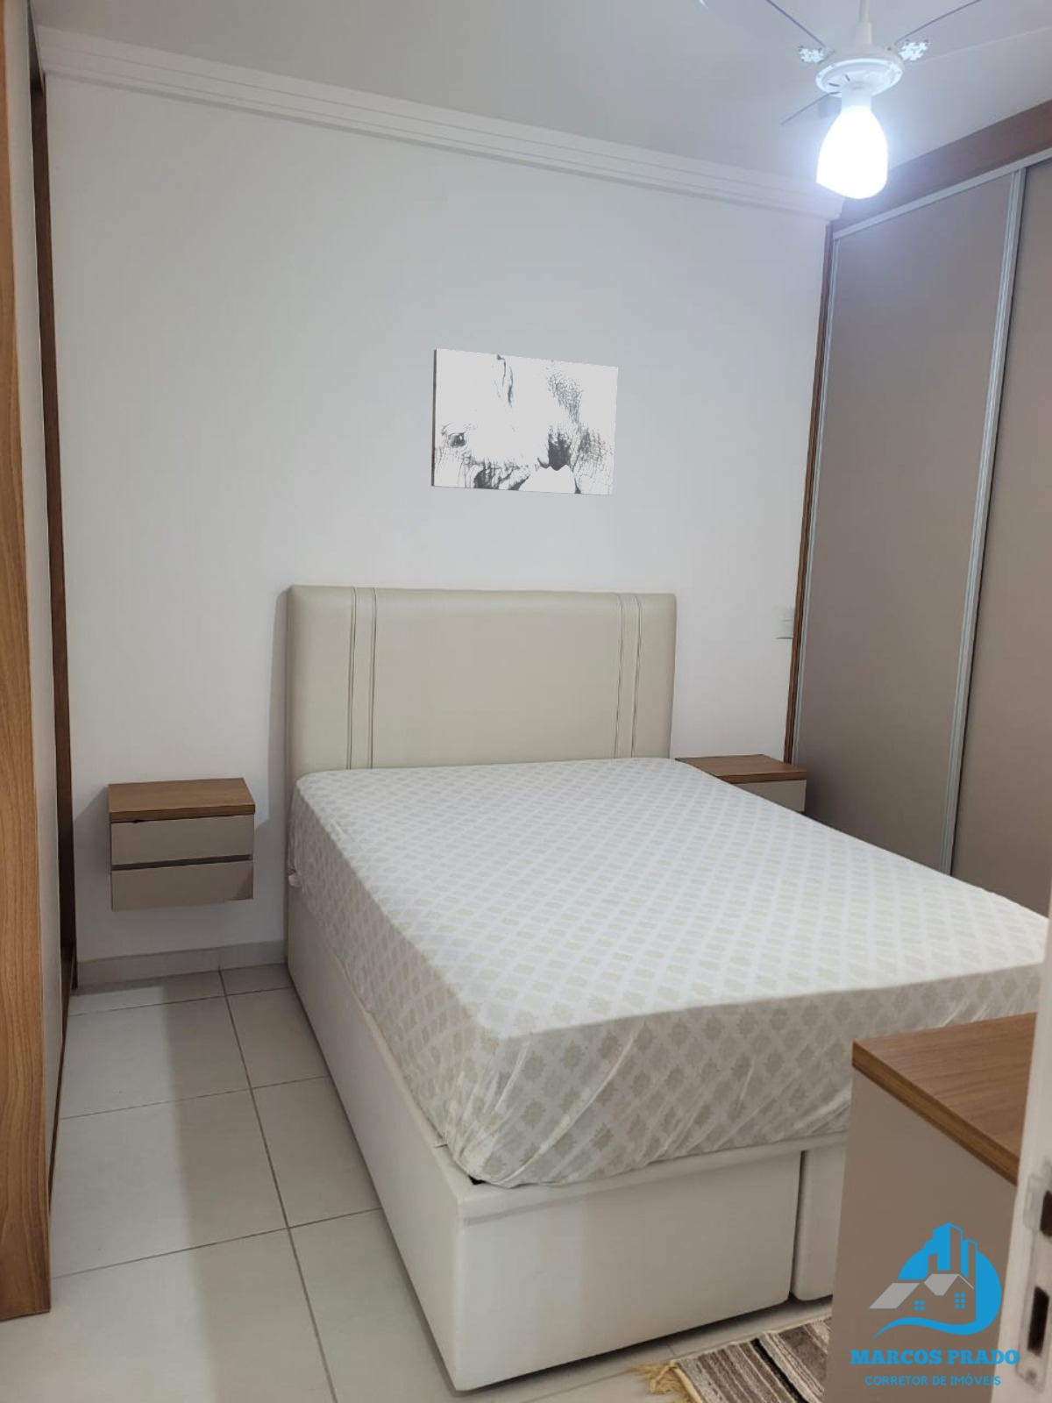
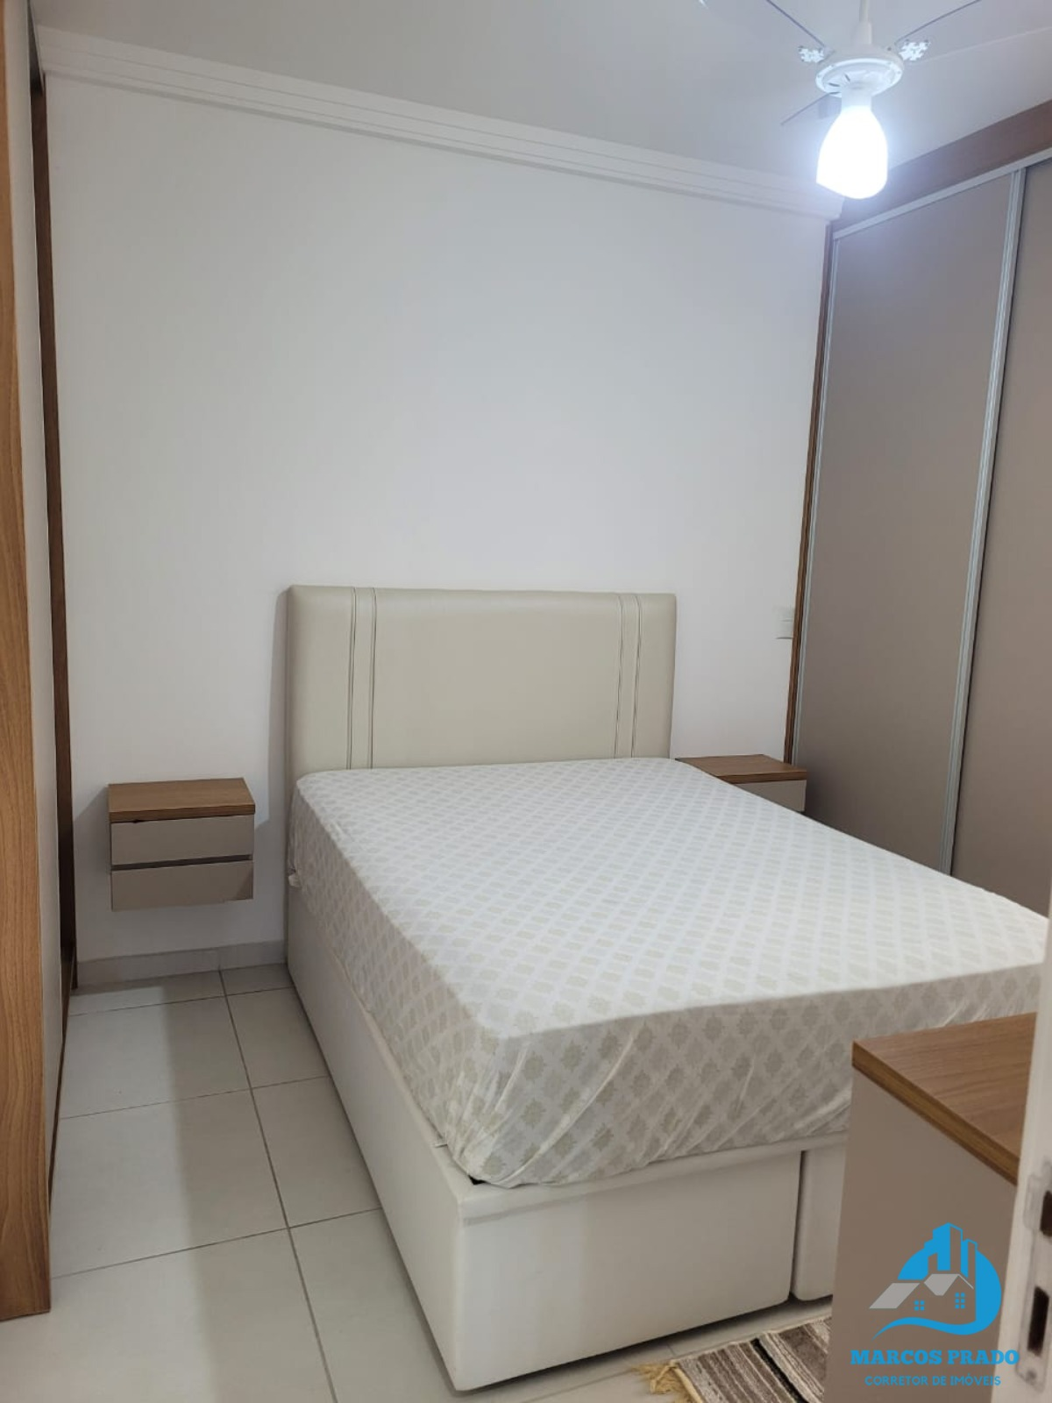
- wall art [431,348,618,496]
